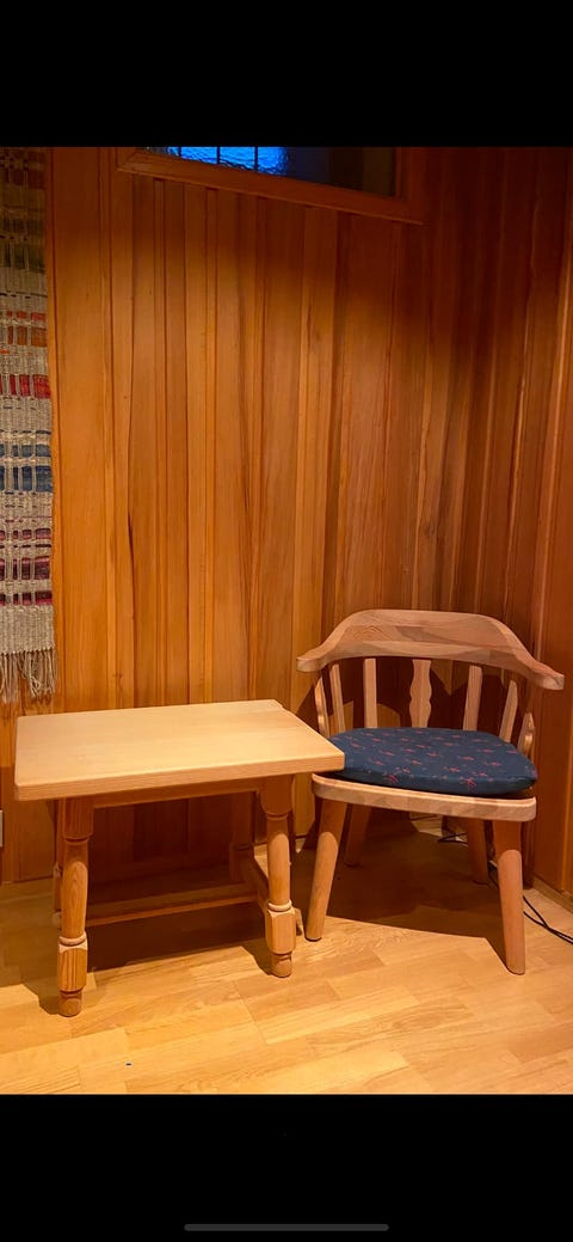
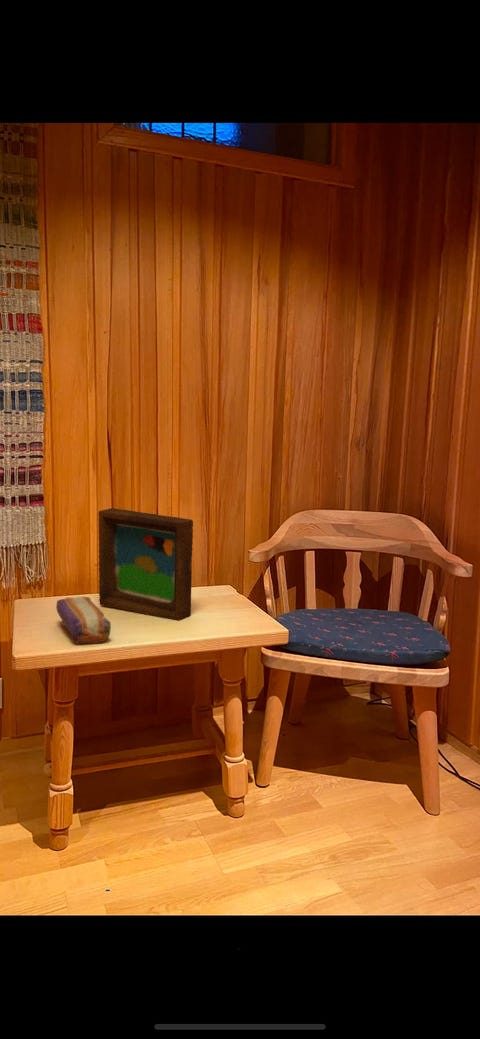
+ pencil case [55,596,112,645]
+ picture frame [97,507,194,622]
